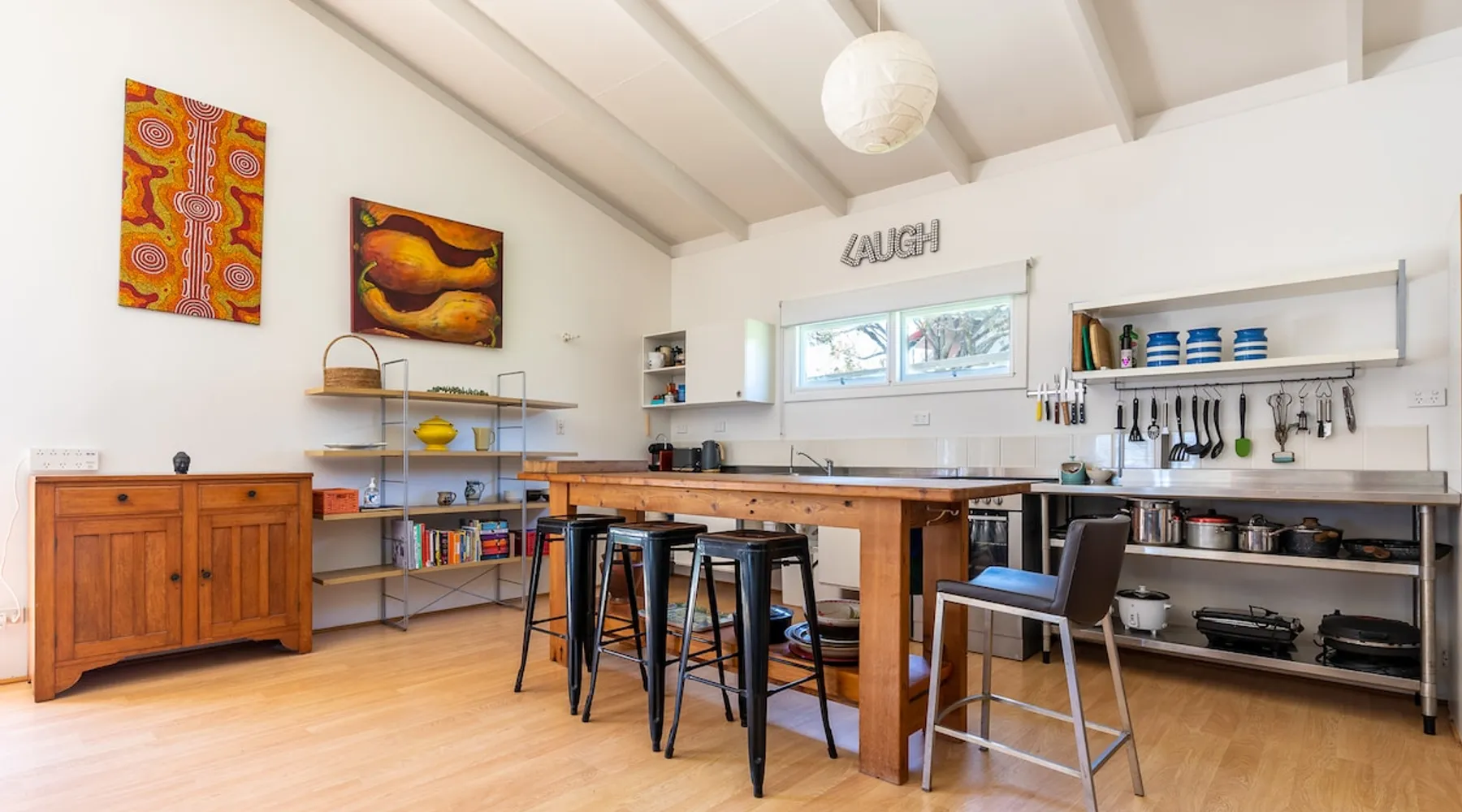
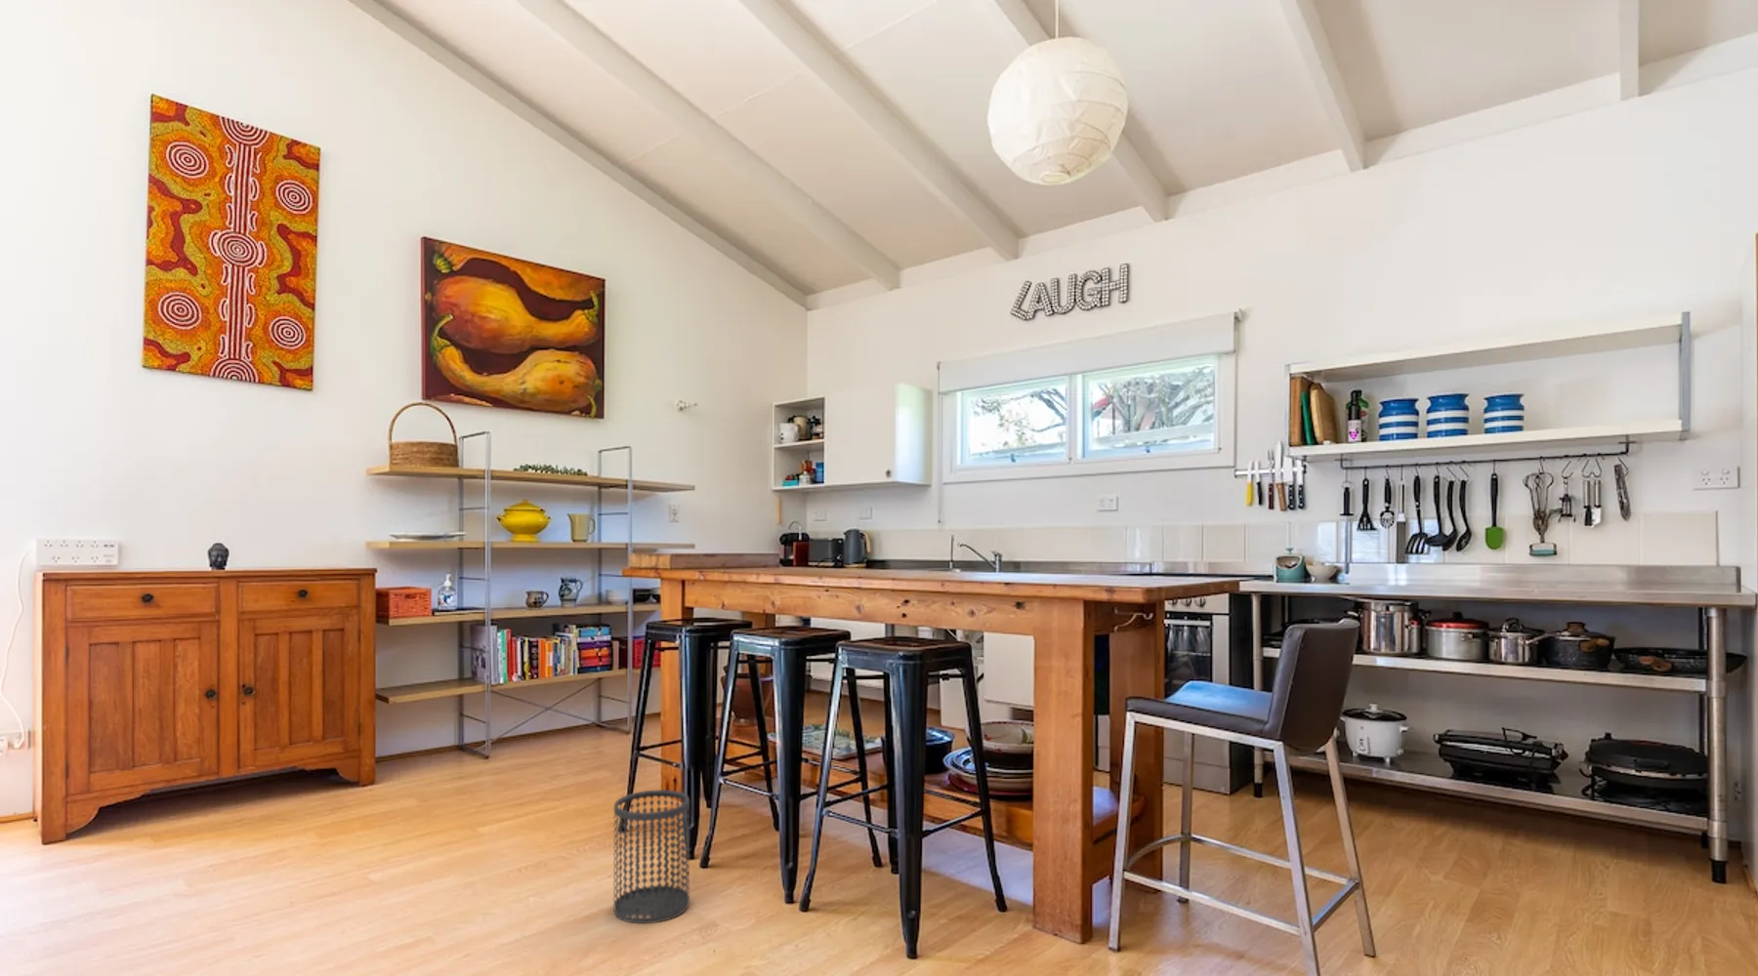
+ wastebasket [612,788,690,924]
